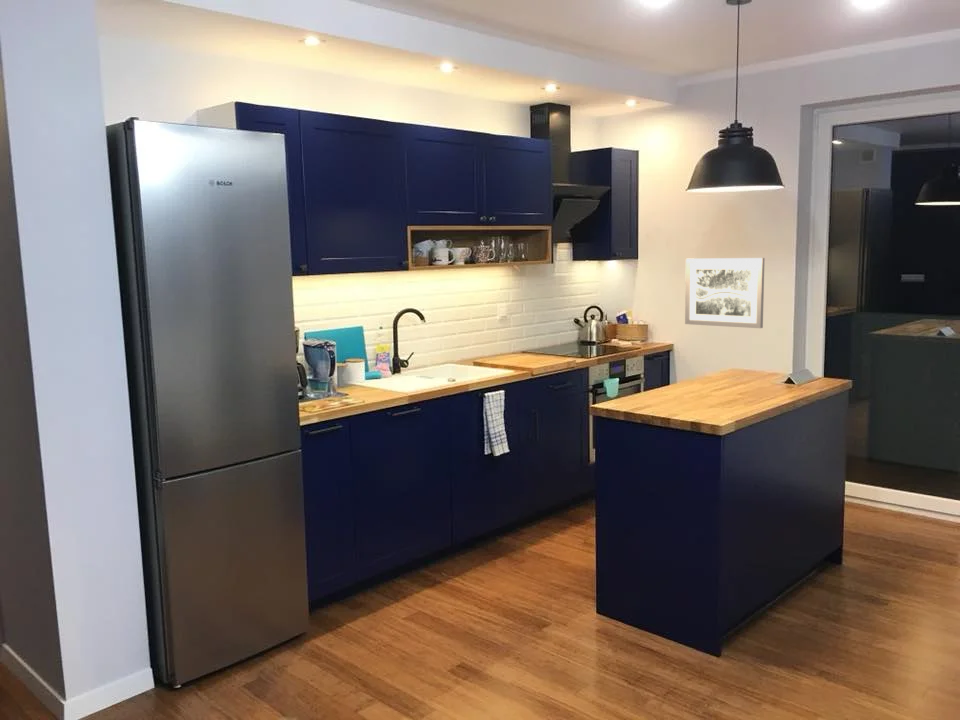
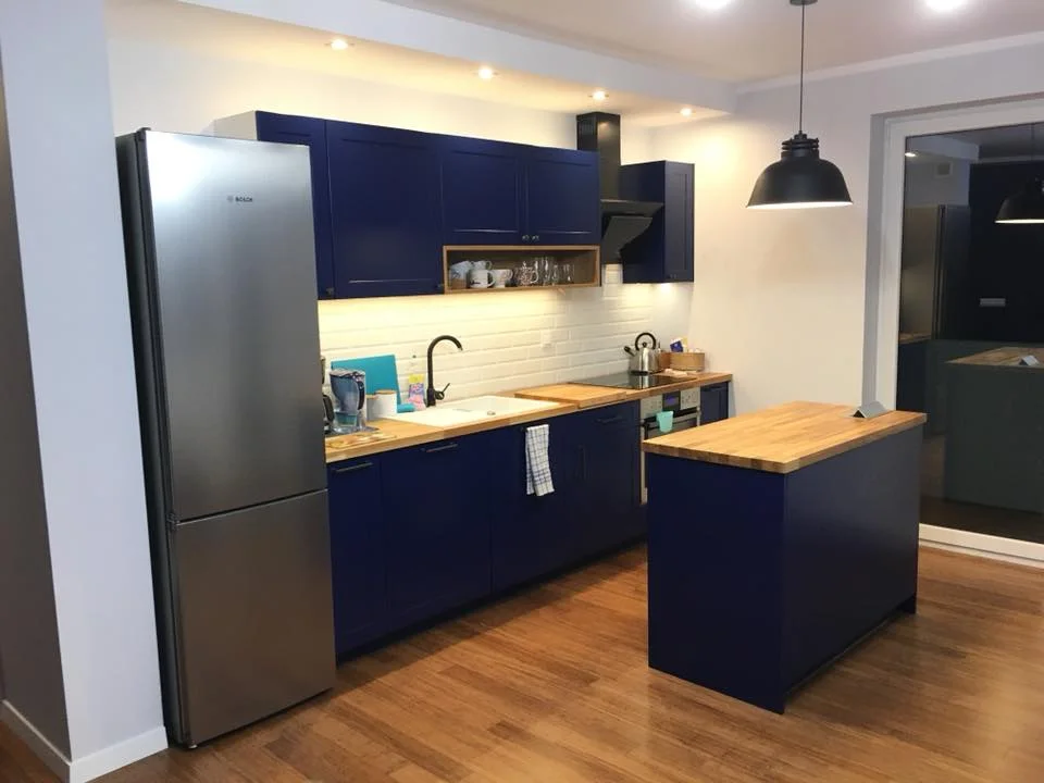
- wall art [684,257,766,329]
